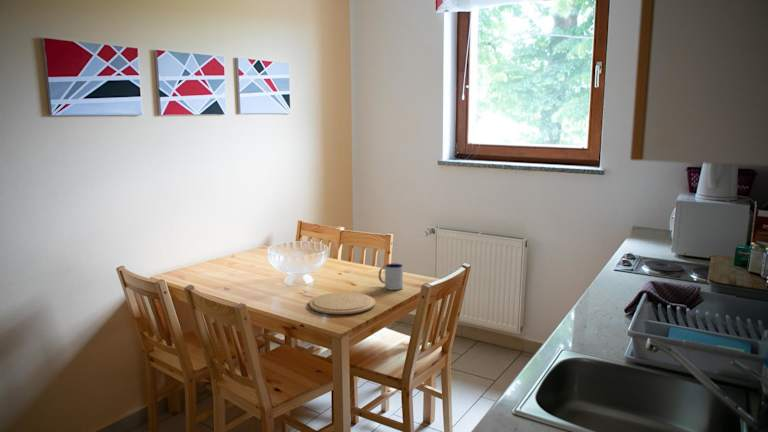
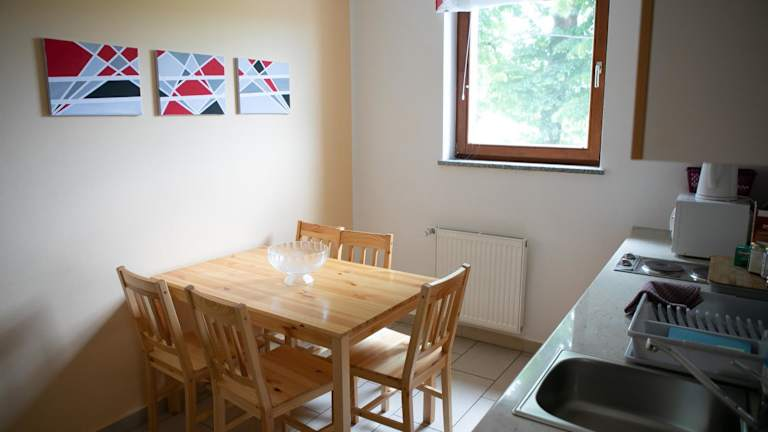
- mug [378,263,404,291]
- plate [308,291,376,315]
